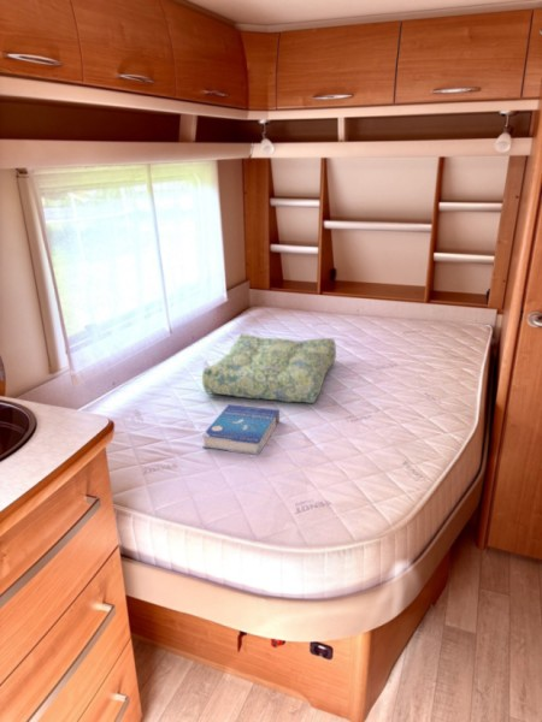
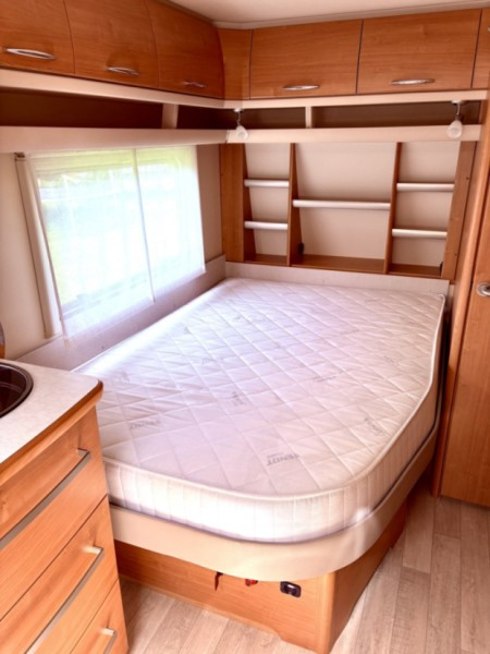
- seat cushion [201,332,337,404]
- book [201,403,281,456]
